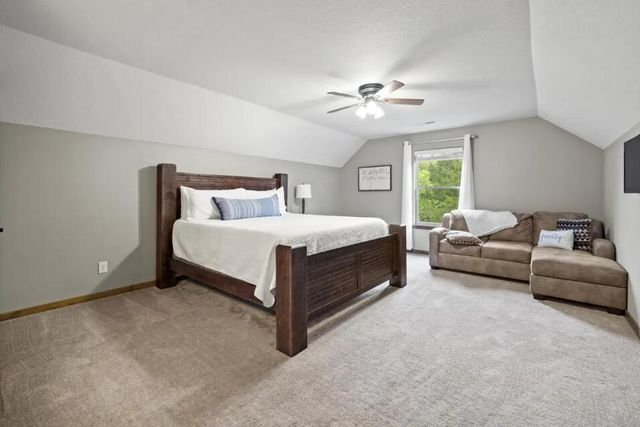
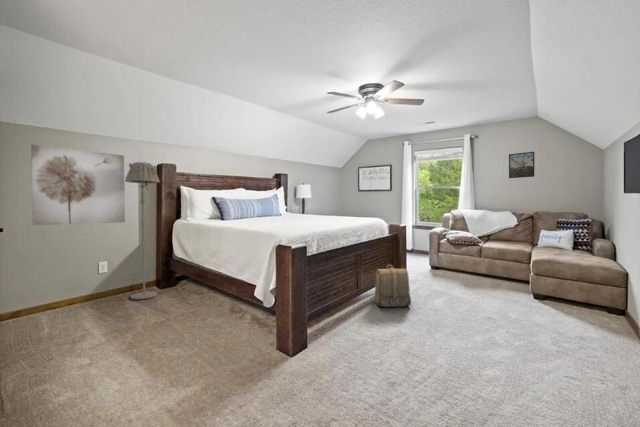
+ backpack [373,264,412,308]
+ wall art [30,143,126,226]
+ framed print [508,151,535,179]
+ floor lamp [124,161,161,301]
